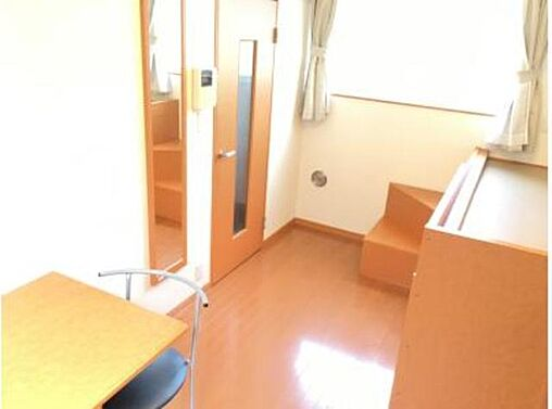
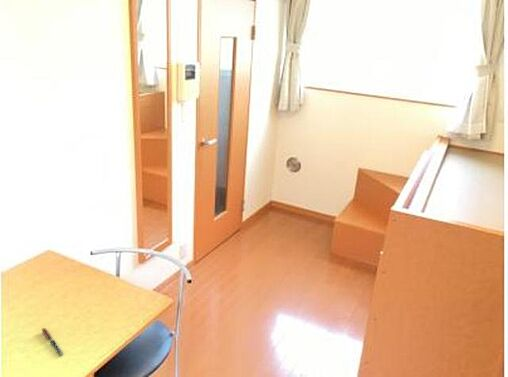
+ pen [41,327,65,357]
